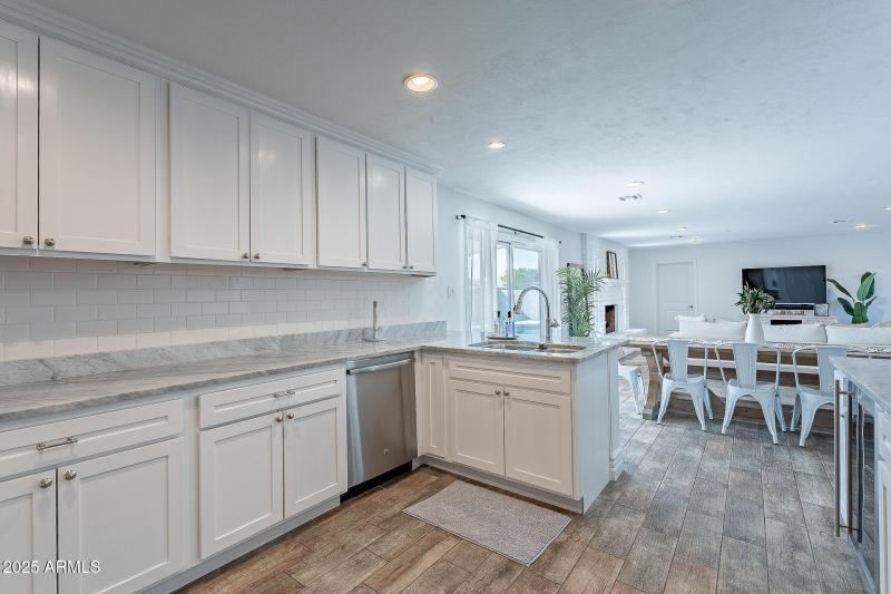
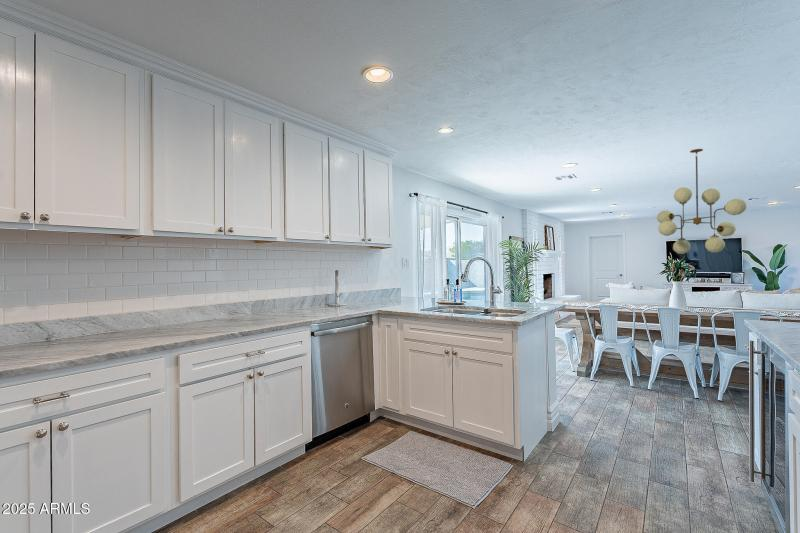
+ chandelier [656,148,748,255]
